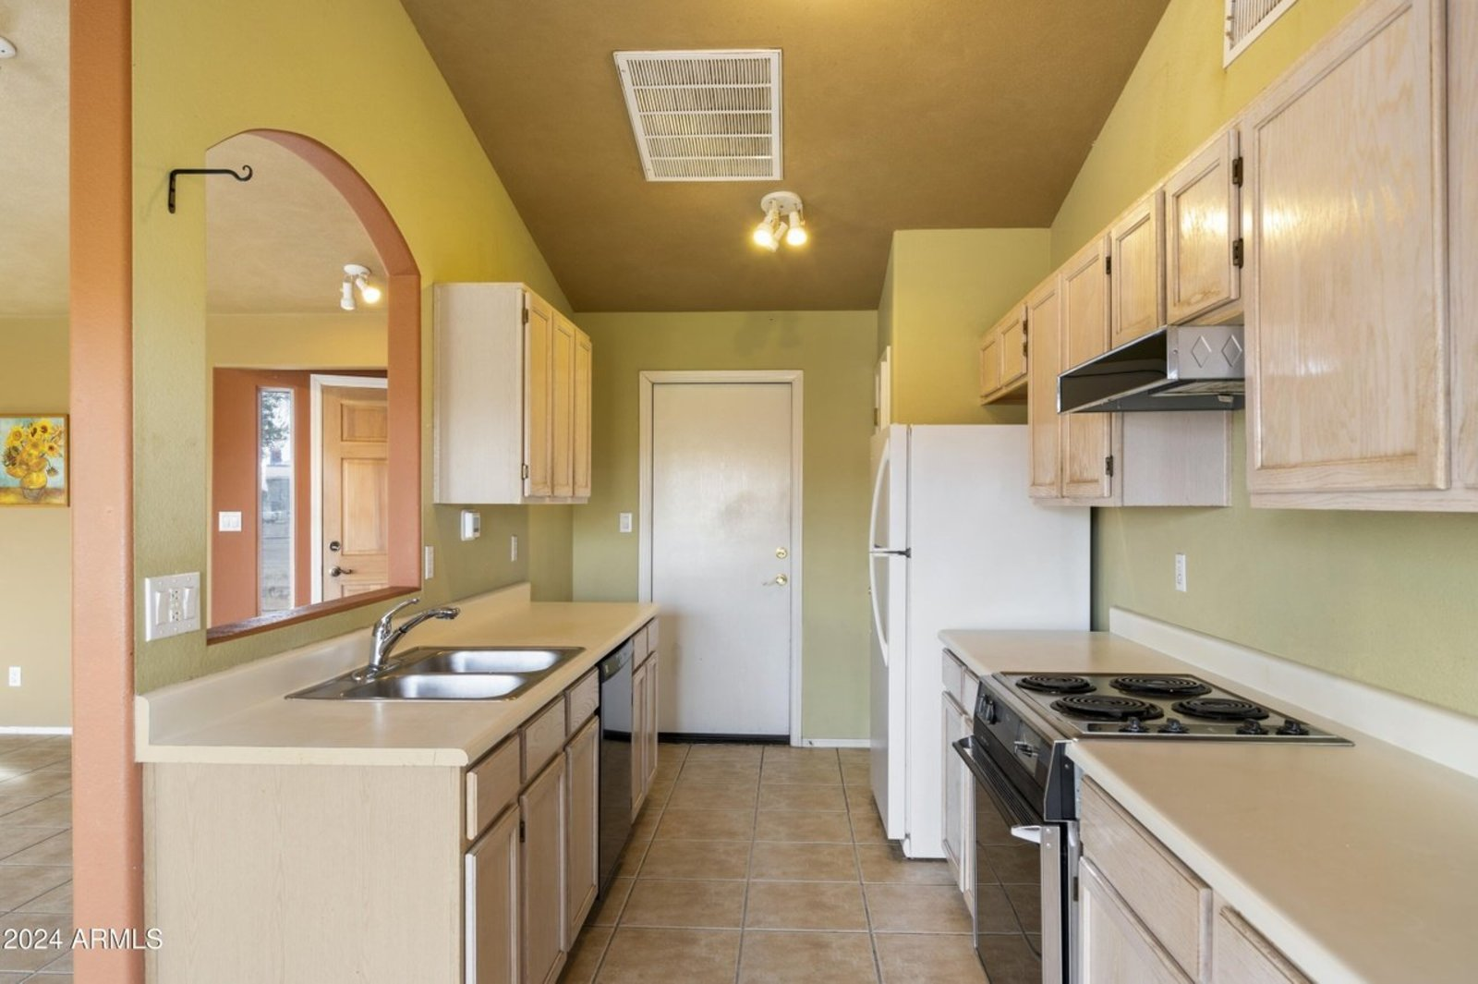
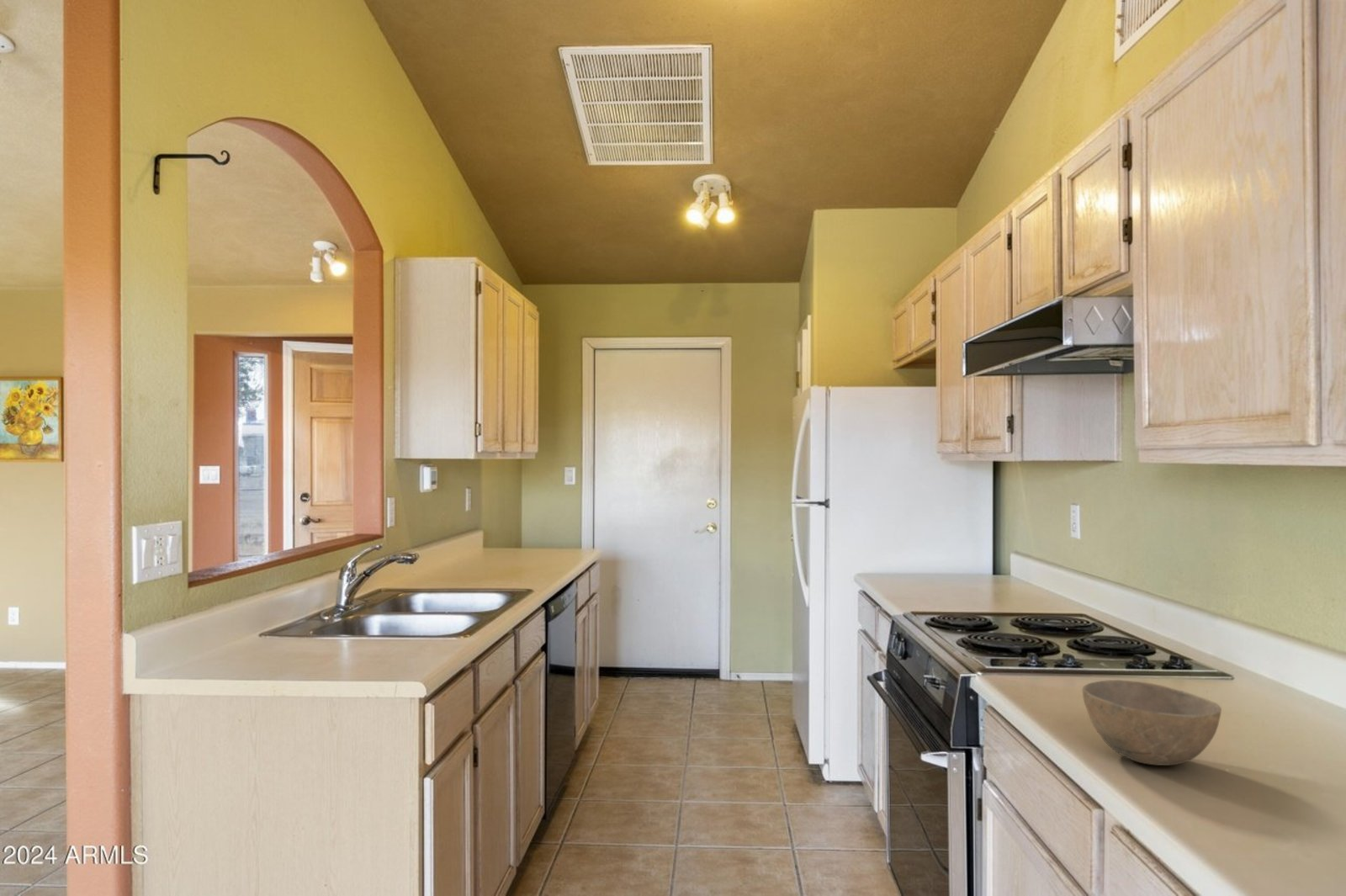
+ bowl [1081,679,1222,766]
